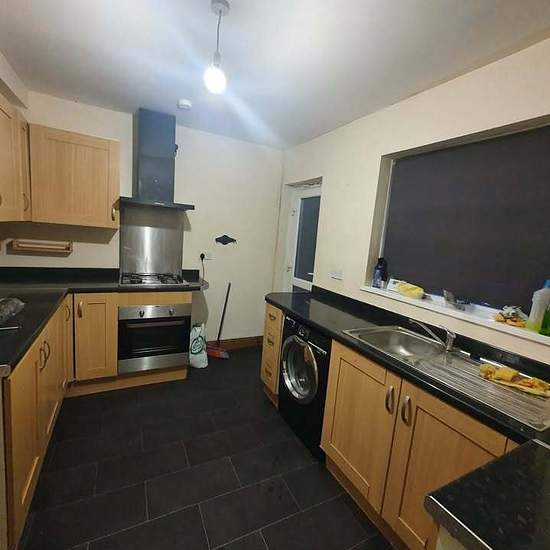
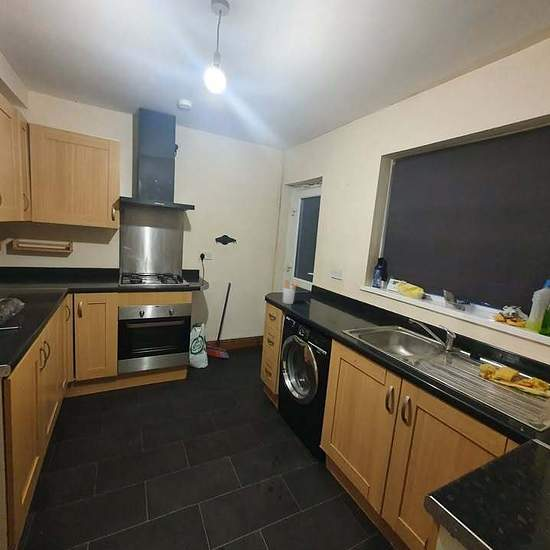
+ utensil holder [282,279,301,305]
